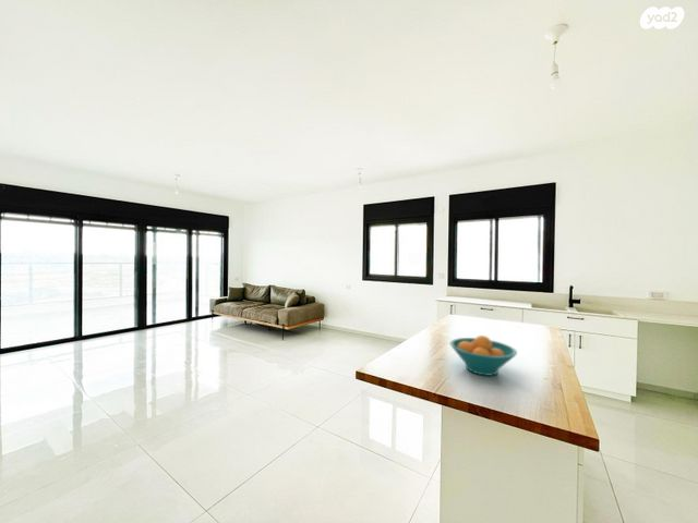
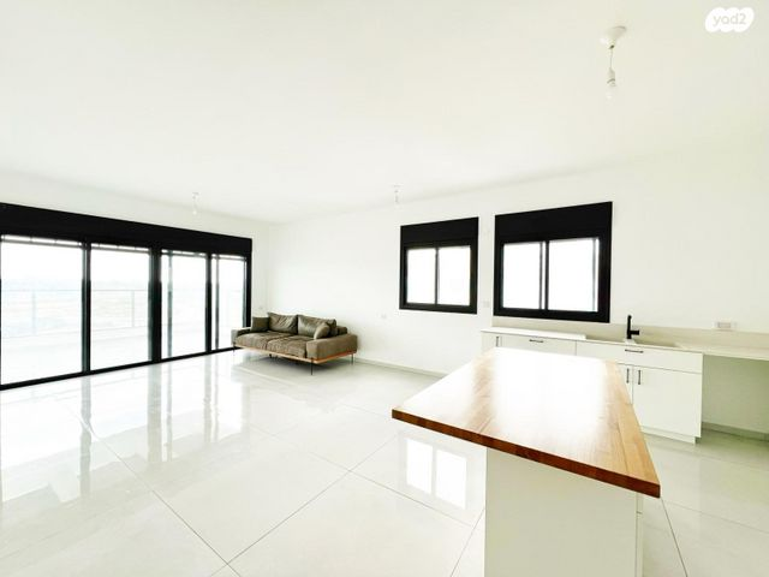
- fruit bowl [449,335,518,377]
